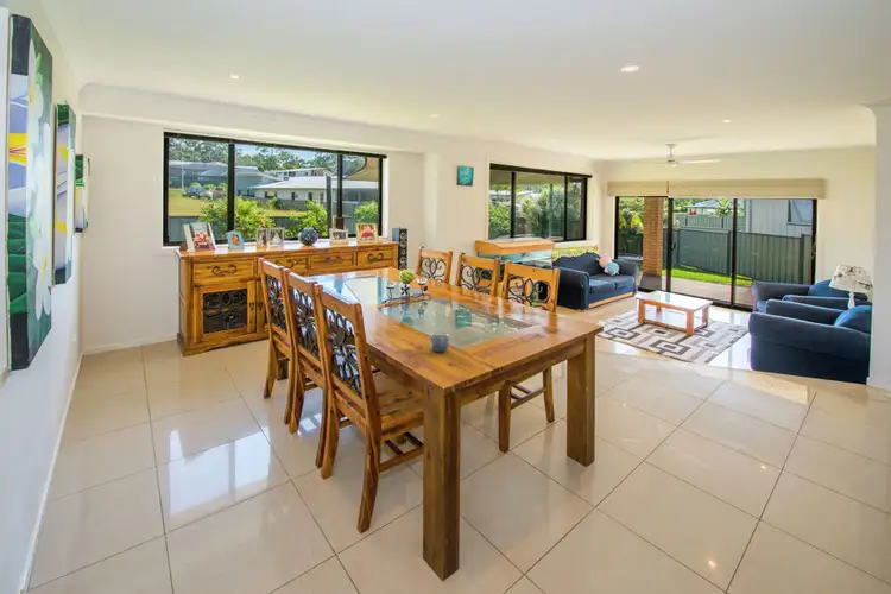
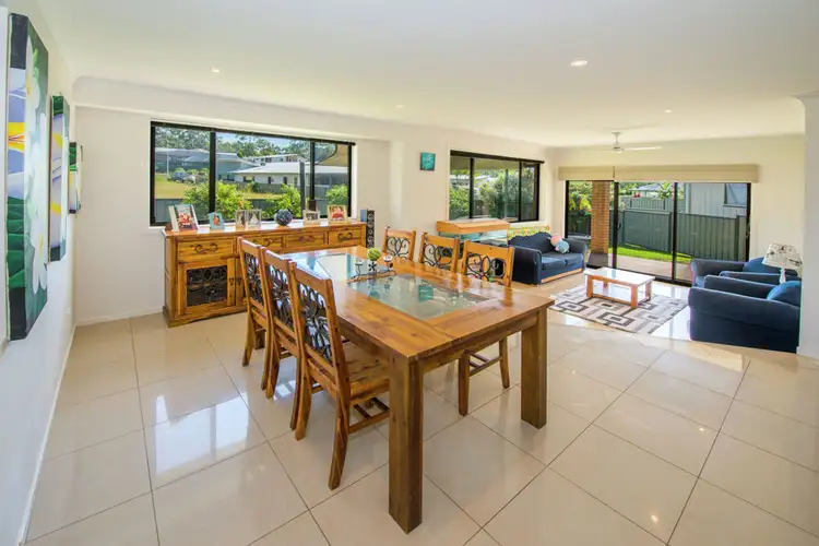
- mug [429,331,450,353]
